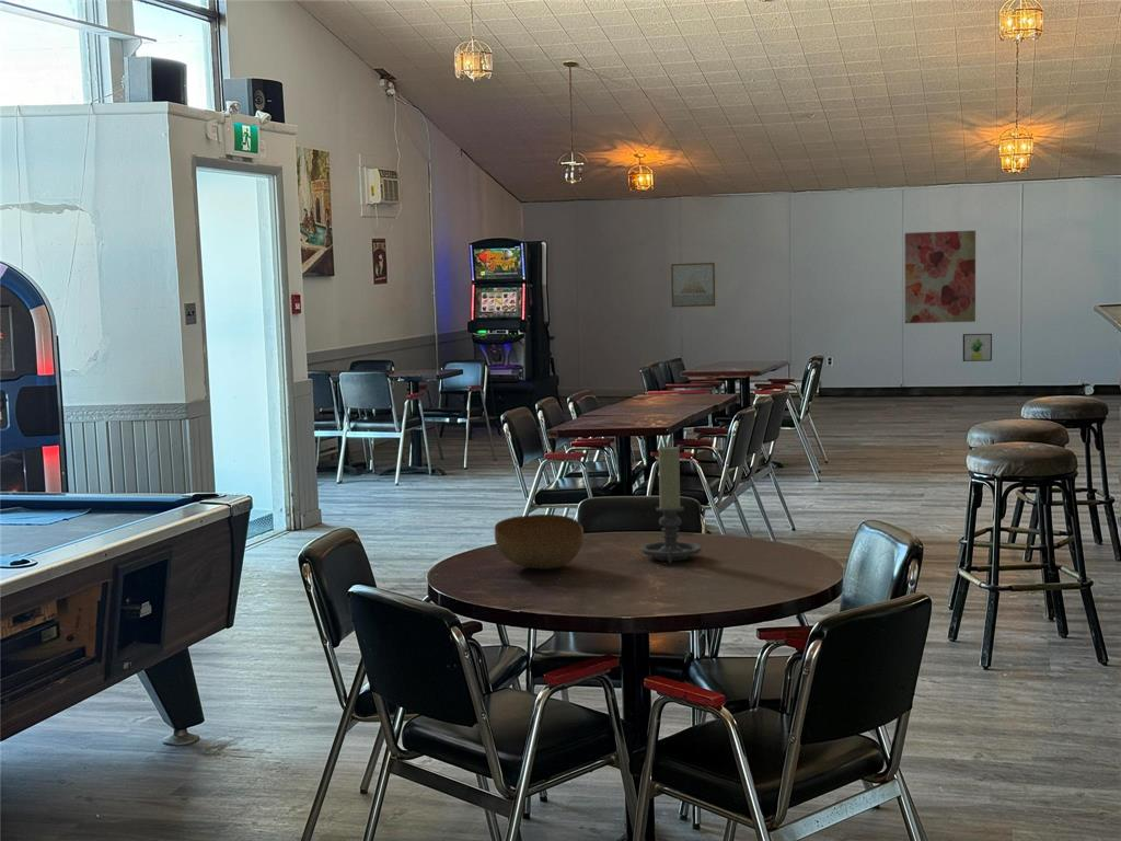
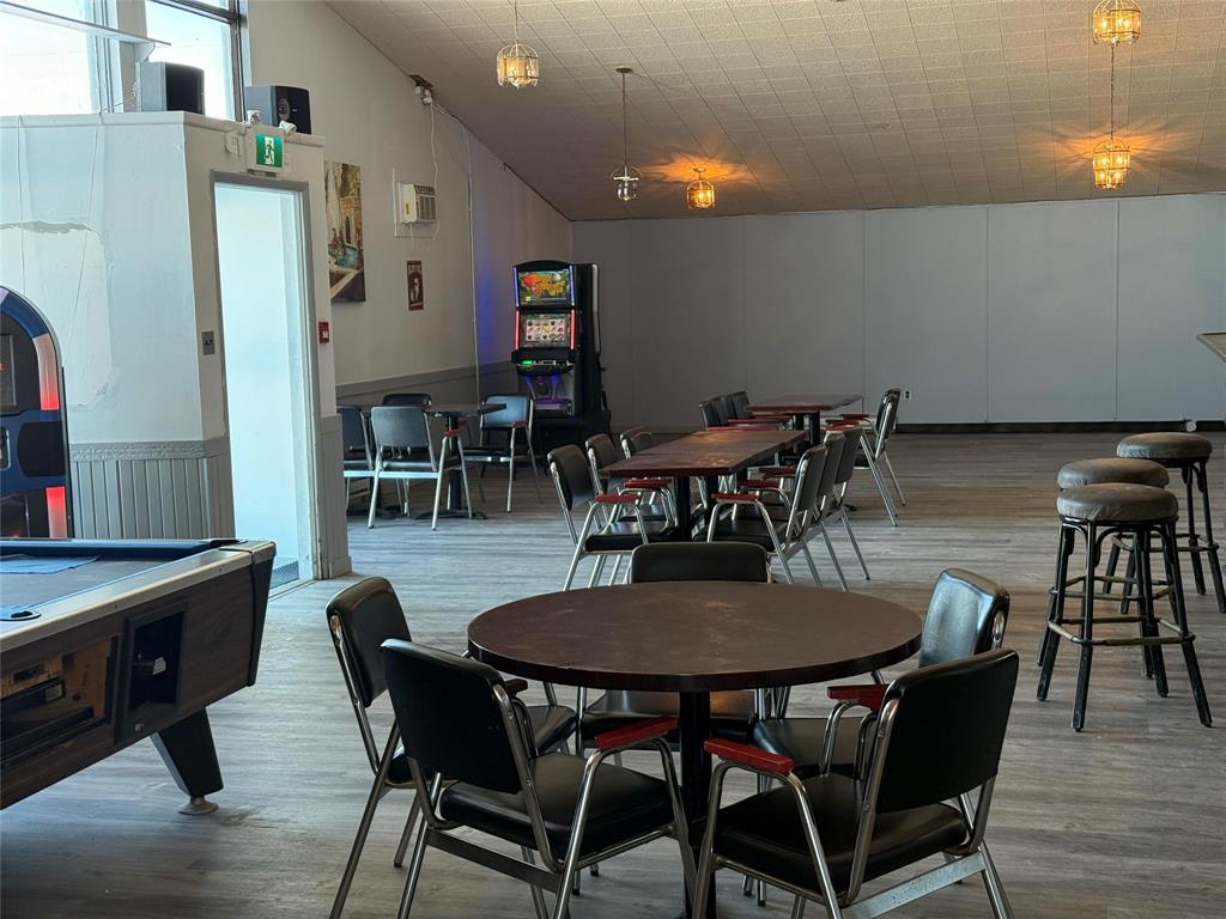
- bowl [494,514,585,569]
- wall art [670,262,716,309]
- wall art [962,333,993,362]
- candle holder [639,443,703,565]
- wall art [904,230,976,324]
